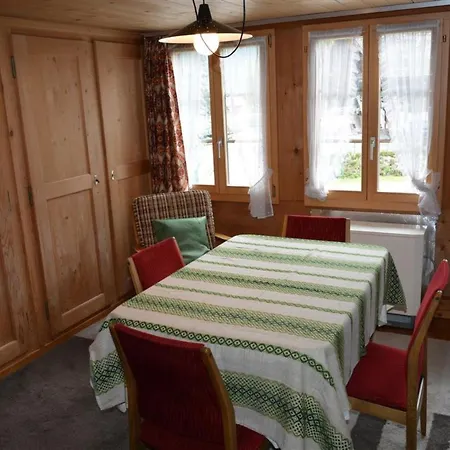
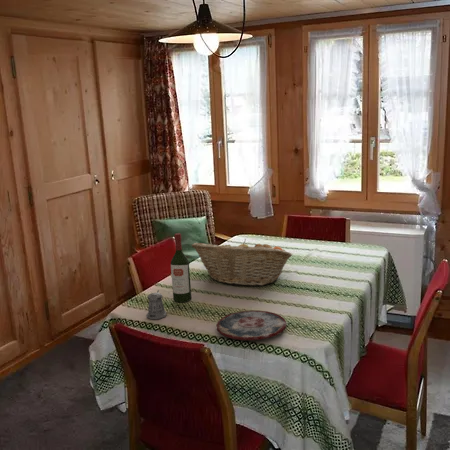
+ wine bottle [170,232,192,303]
+ plate [216,309,287,341]
+ fruit basket [191,238,294,287]
+ pepper shaker [145,289,168,320]
